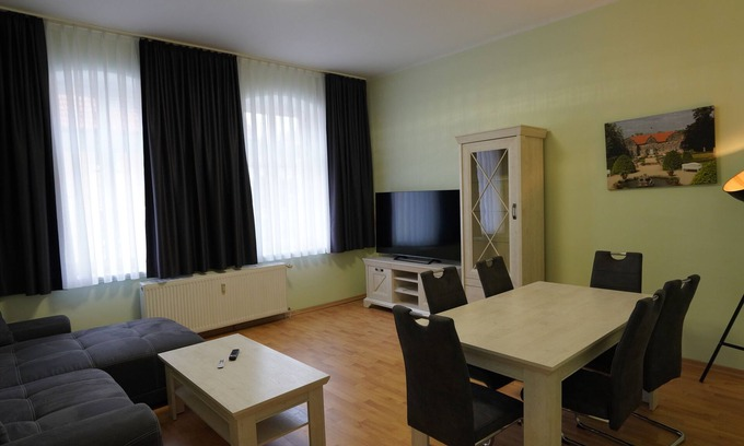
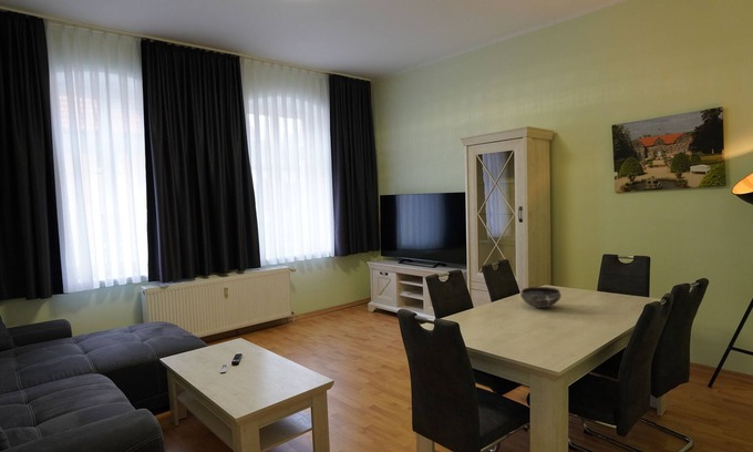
+ bowl [519,286,563,309]
